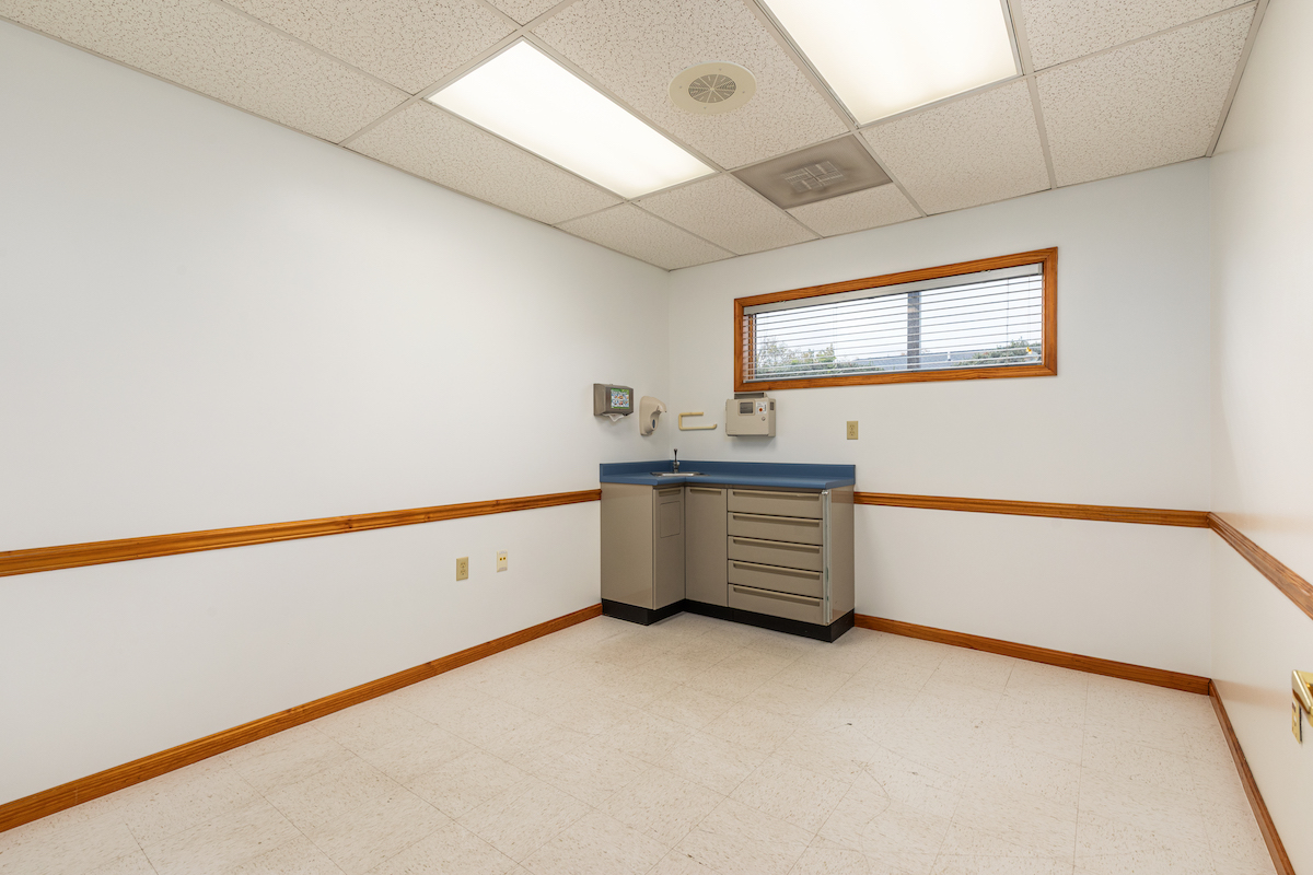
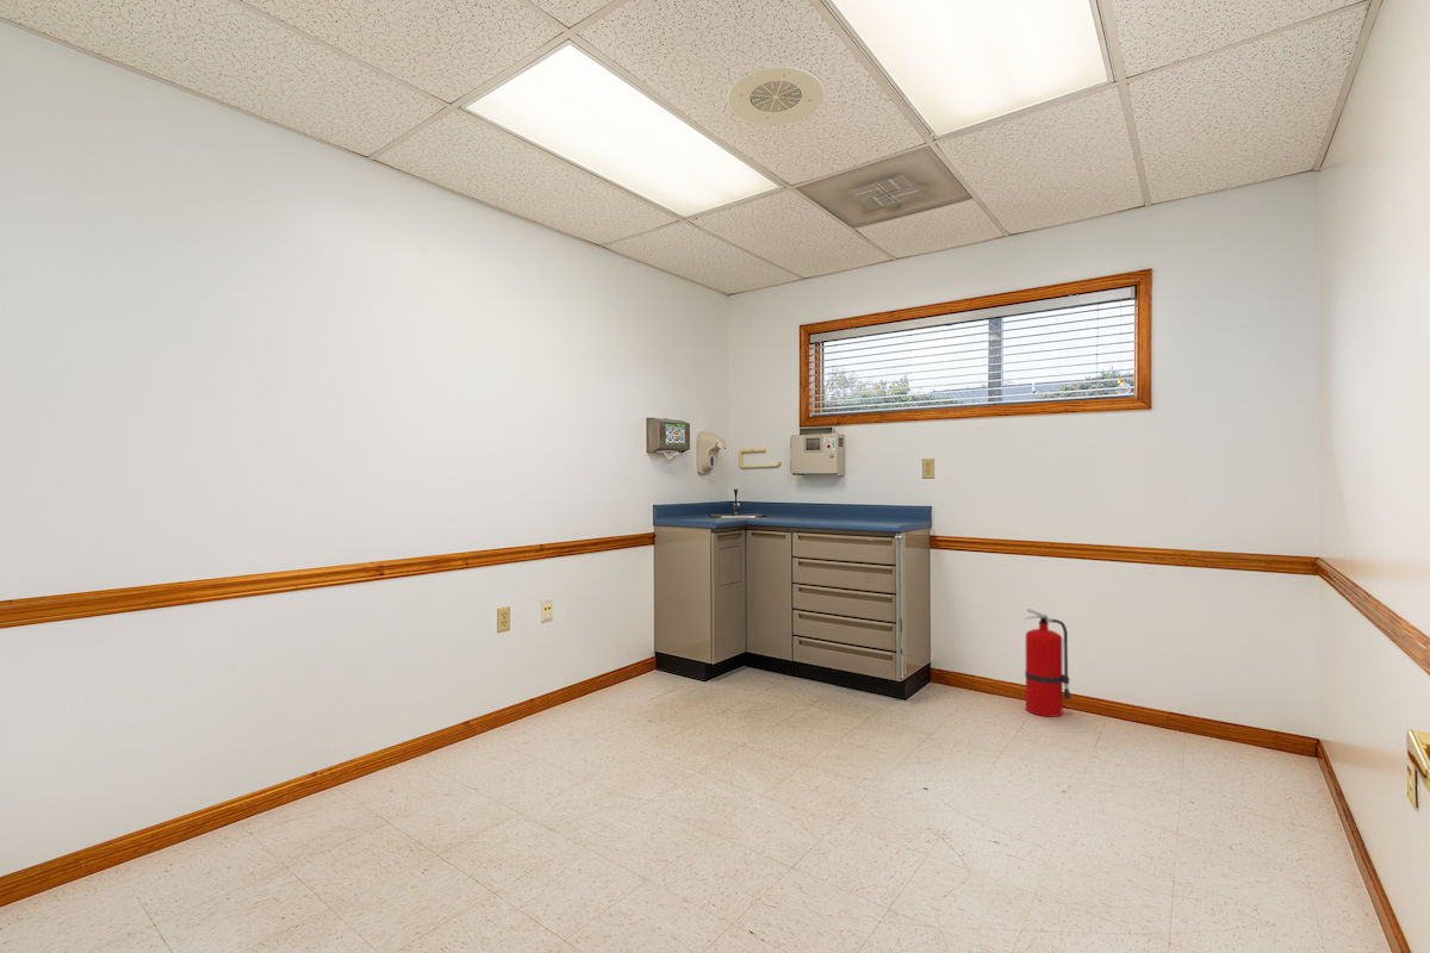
+ fire extinguisher [1022,608,1072,718]
